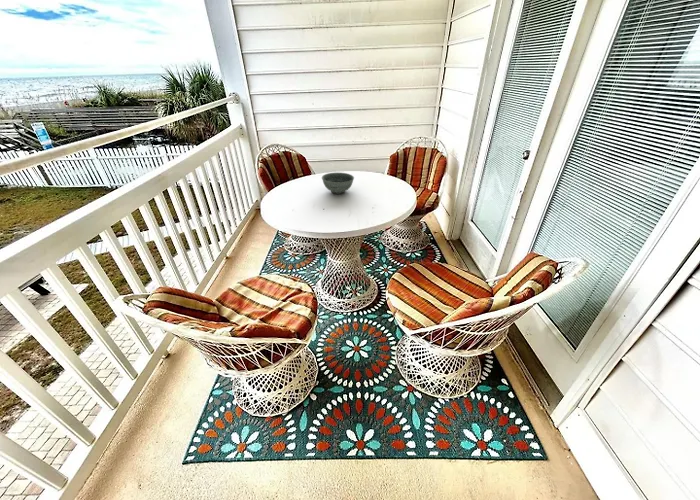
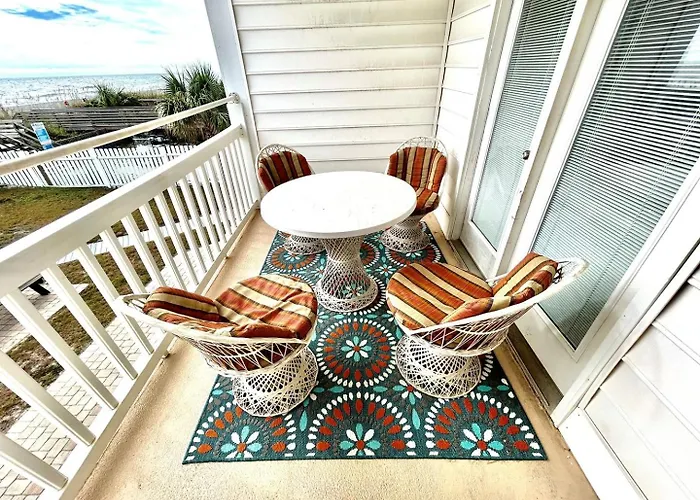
- bowl [321,172,355,195]
